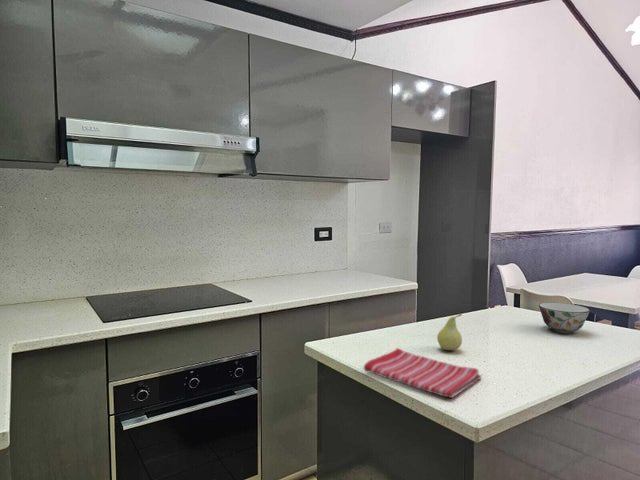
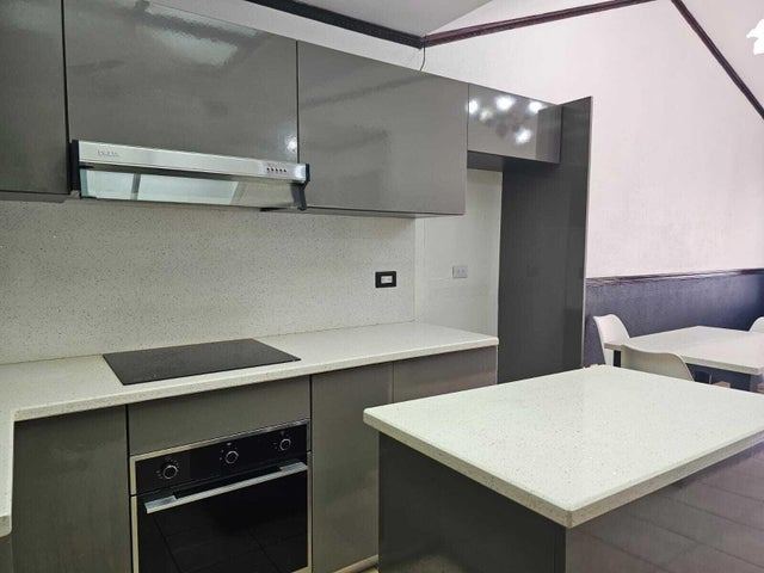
- soup bowl [538,301,591,335]
- dish towel [363,347,482,399]
- fruit [436,313,463,351]
